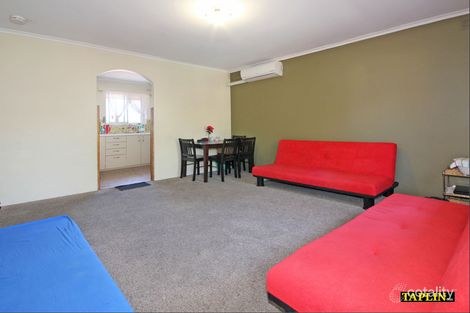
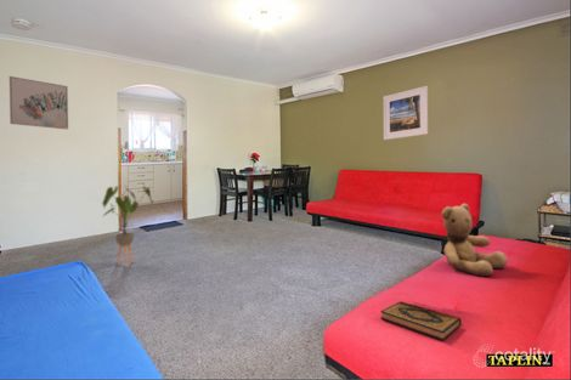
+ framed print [383,85,429,141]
+ house plant [101,183,154,267]
+ hardback book [379,301,463,342]
+ teddy bear [441,203,508,278]
+ wall art [9,75,69,130]
